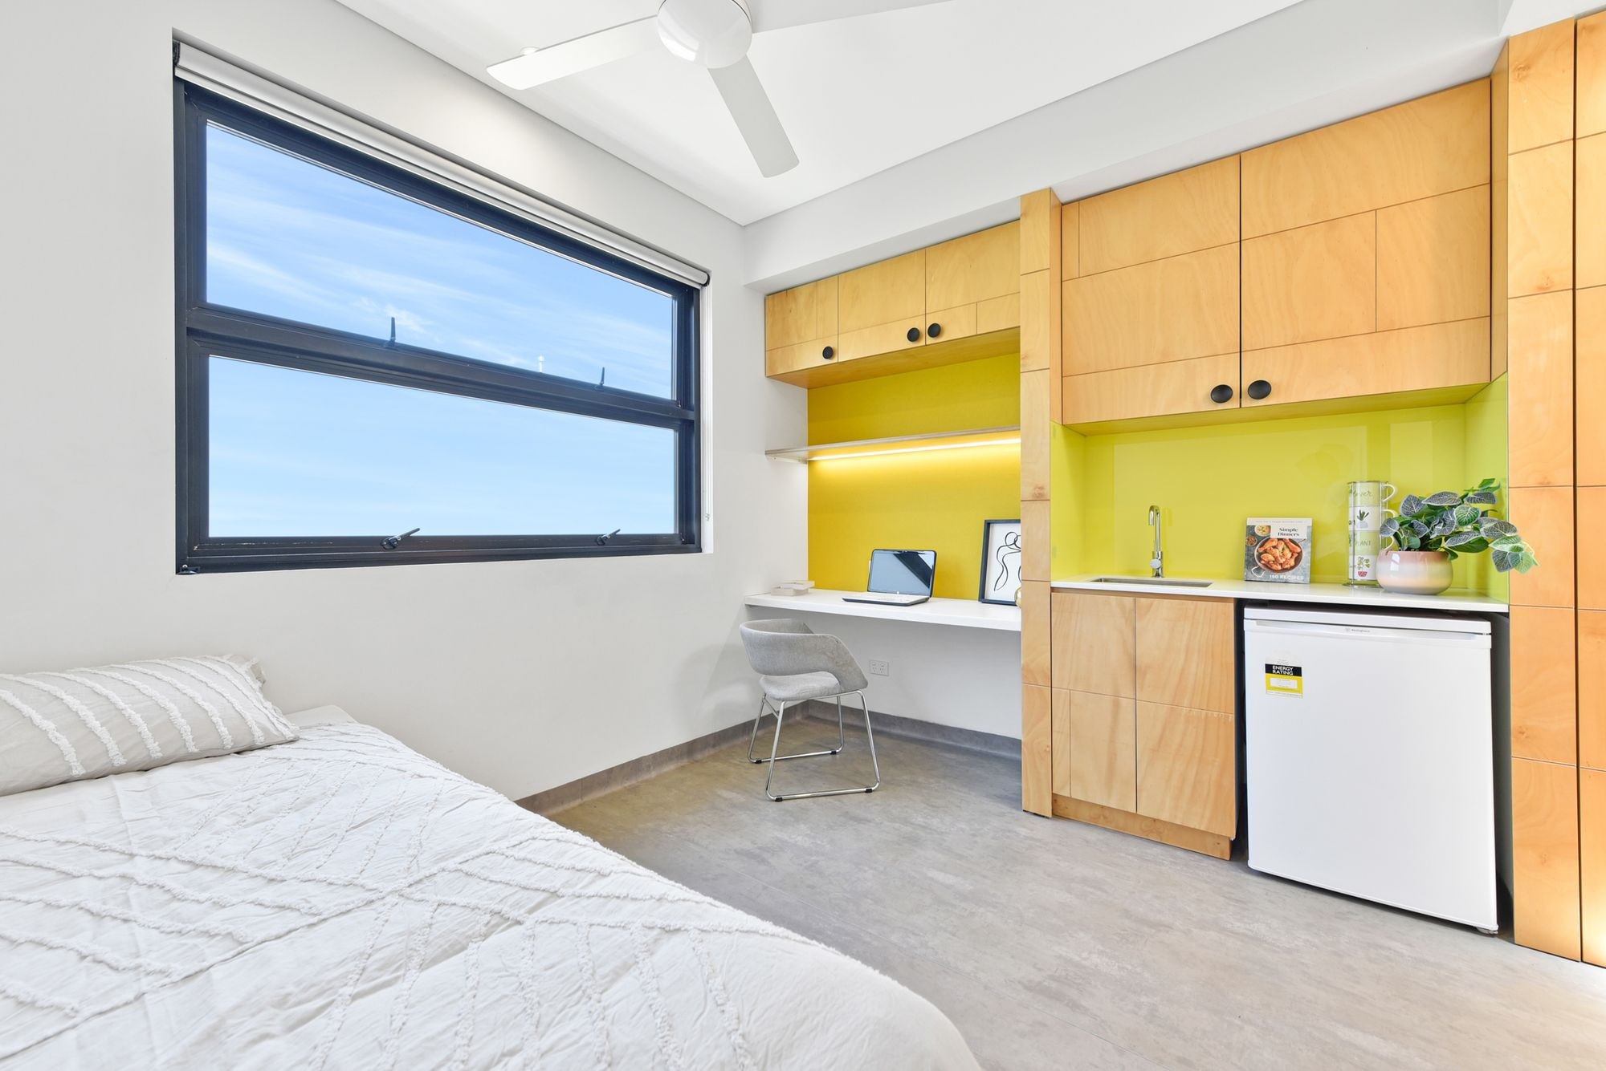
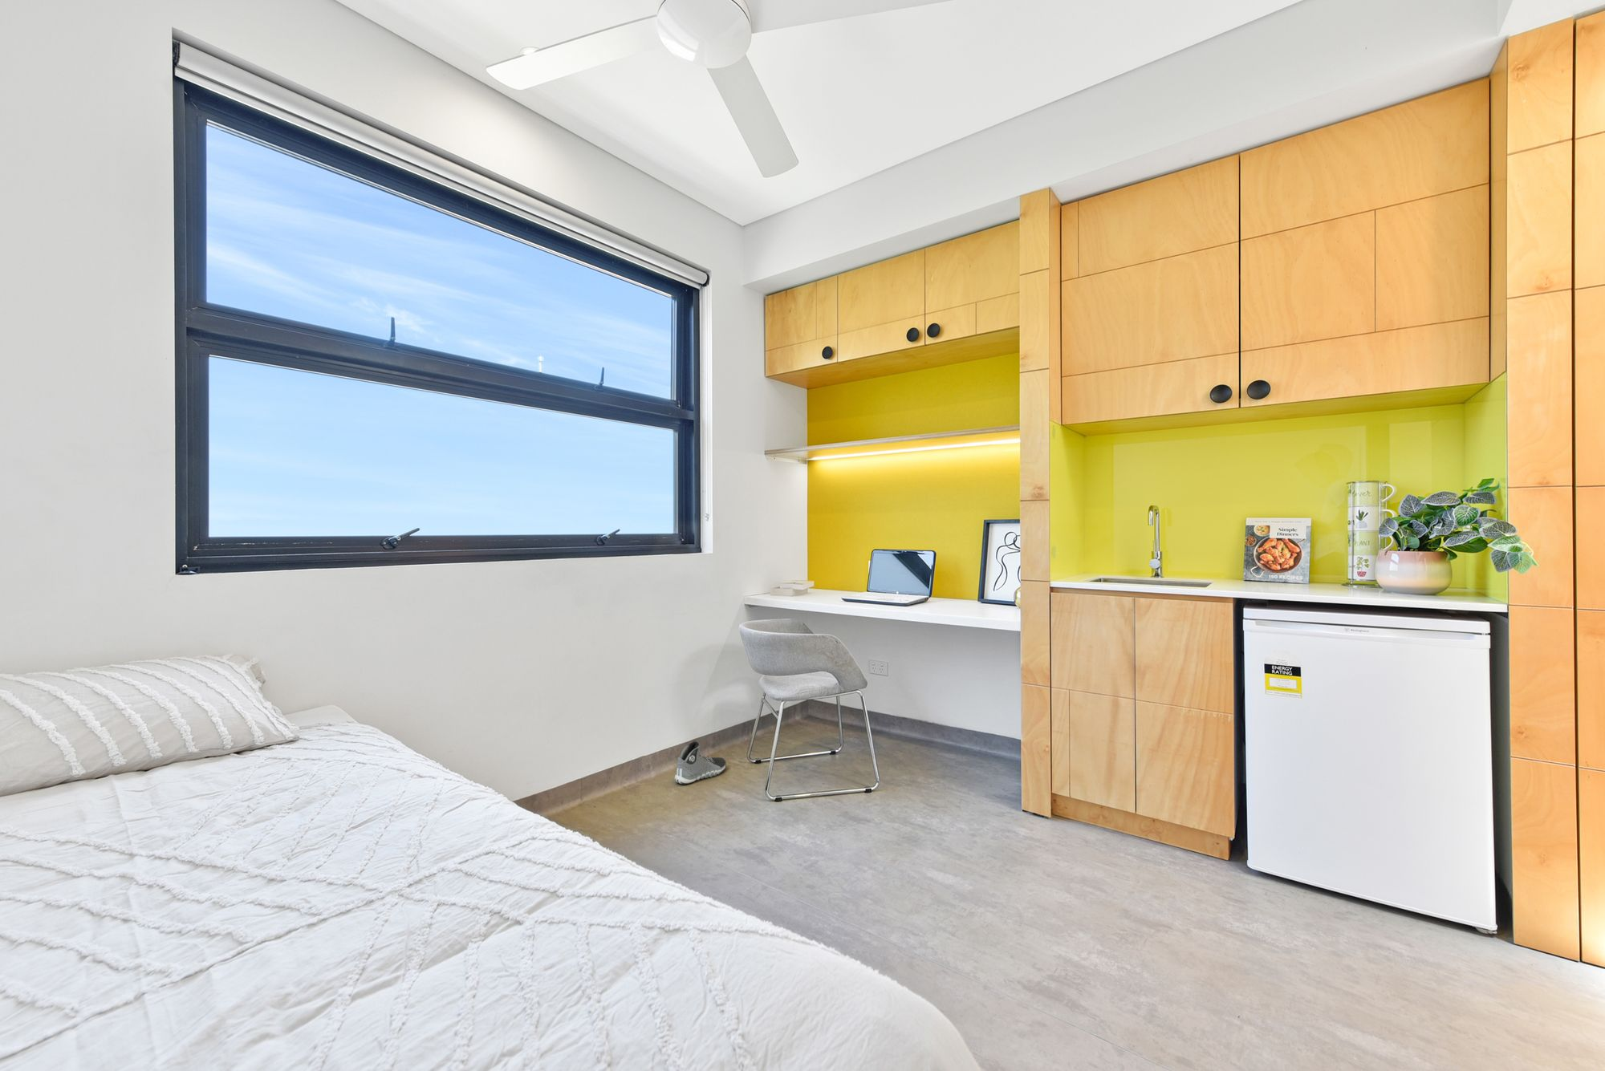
+ sneaker [674,740,727,785]
